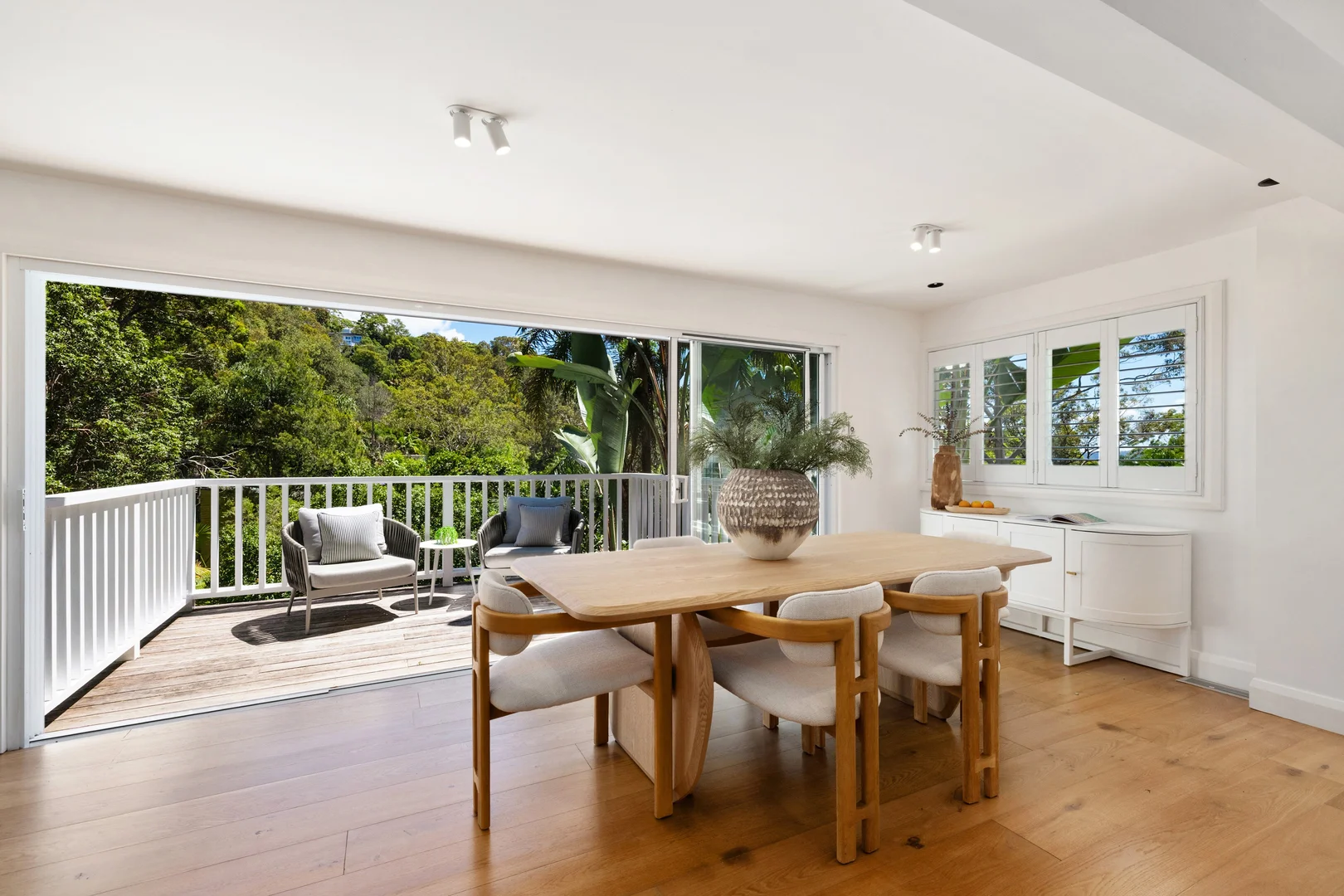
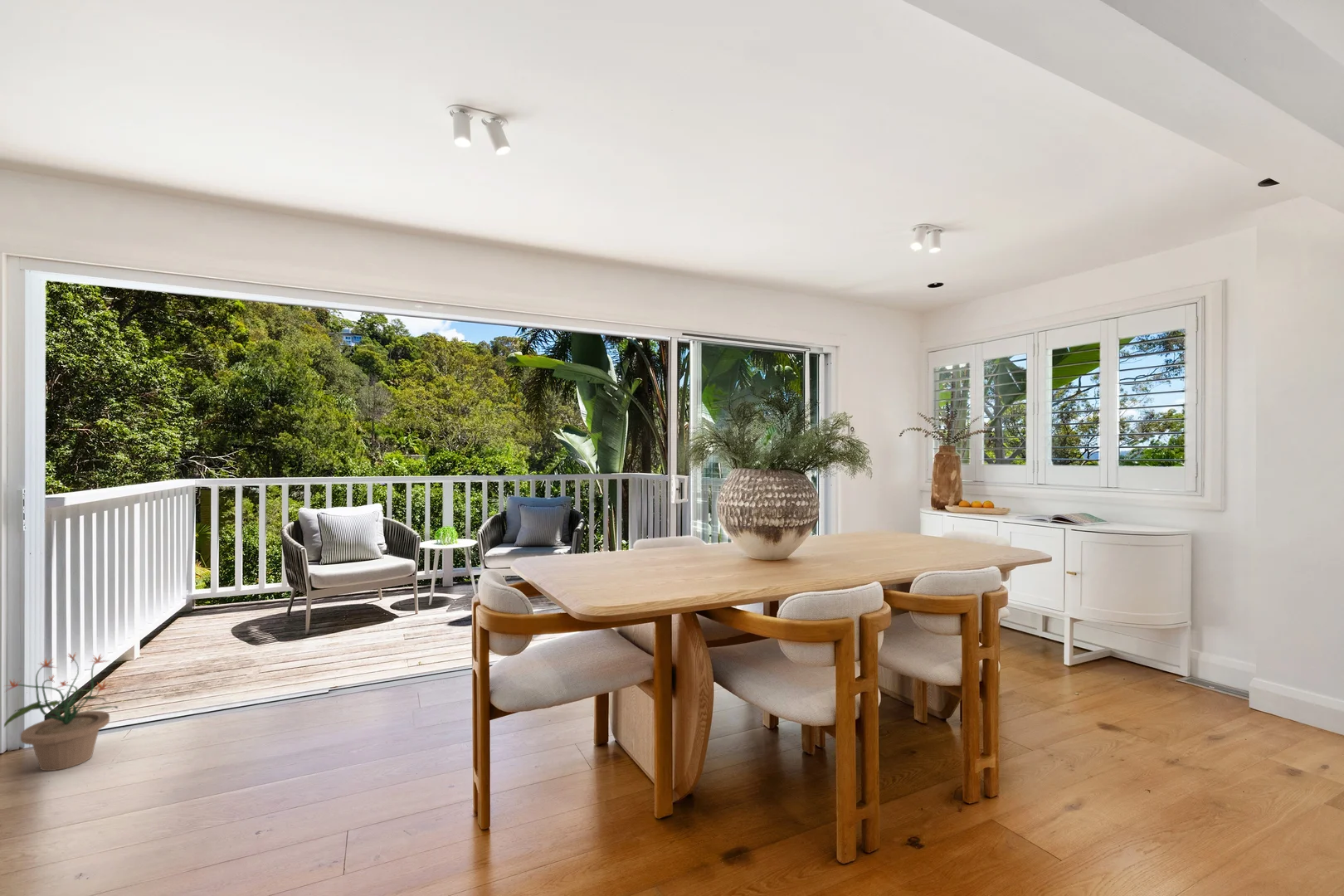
+ potted plant [3,652,119,772]
